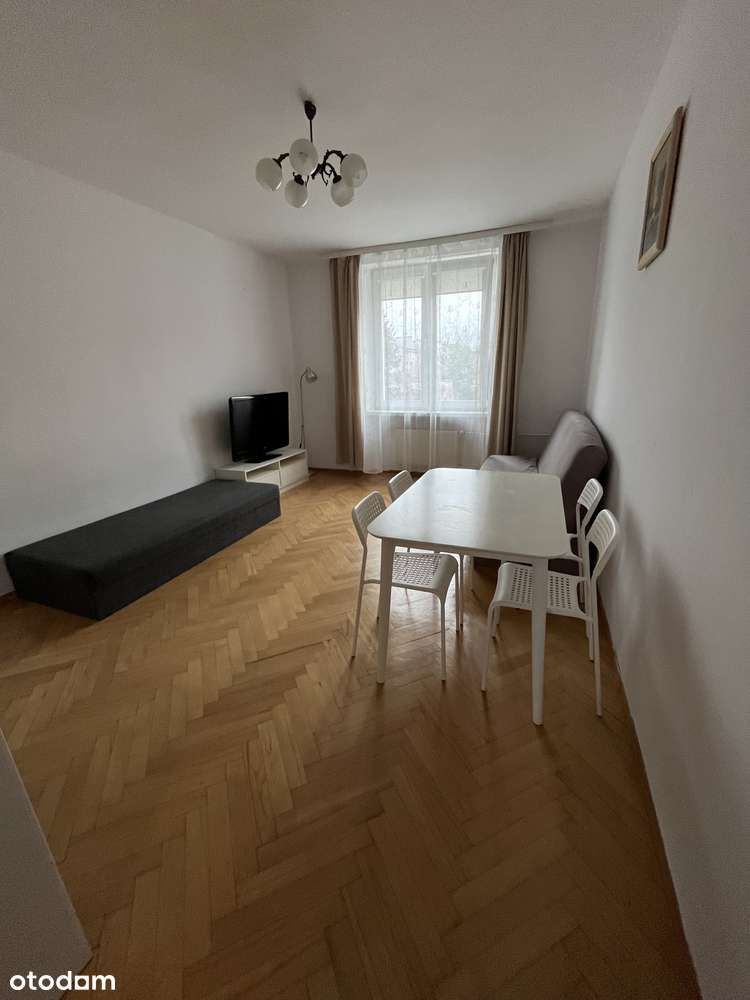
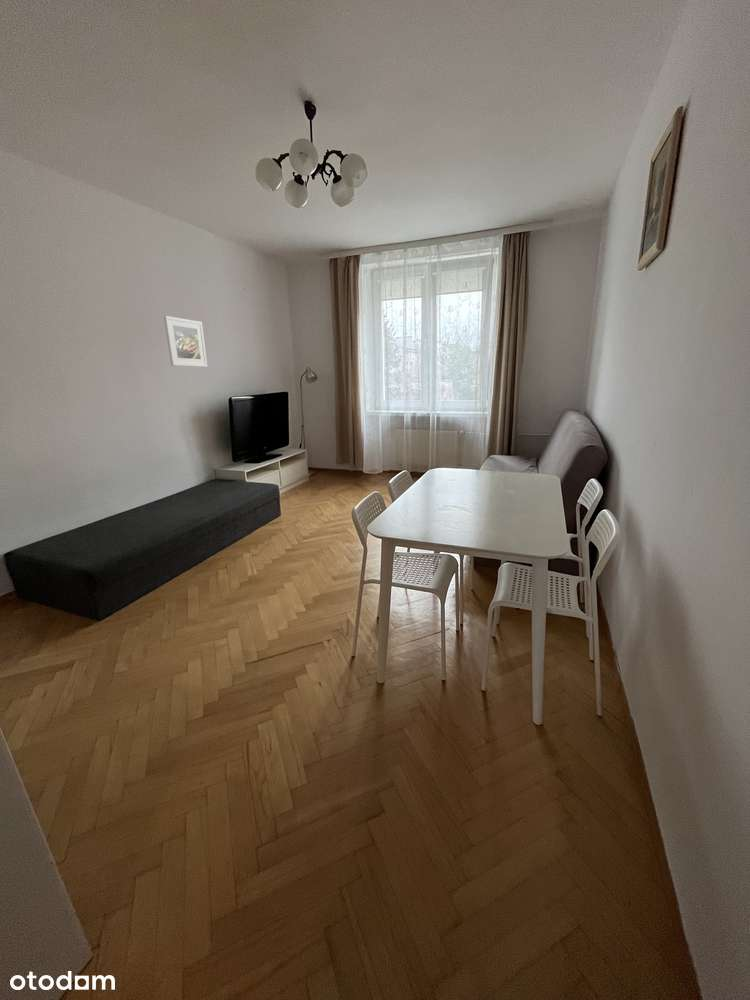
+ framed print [163,315,209,368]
